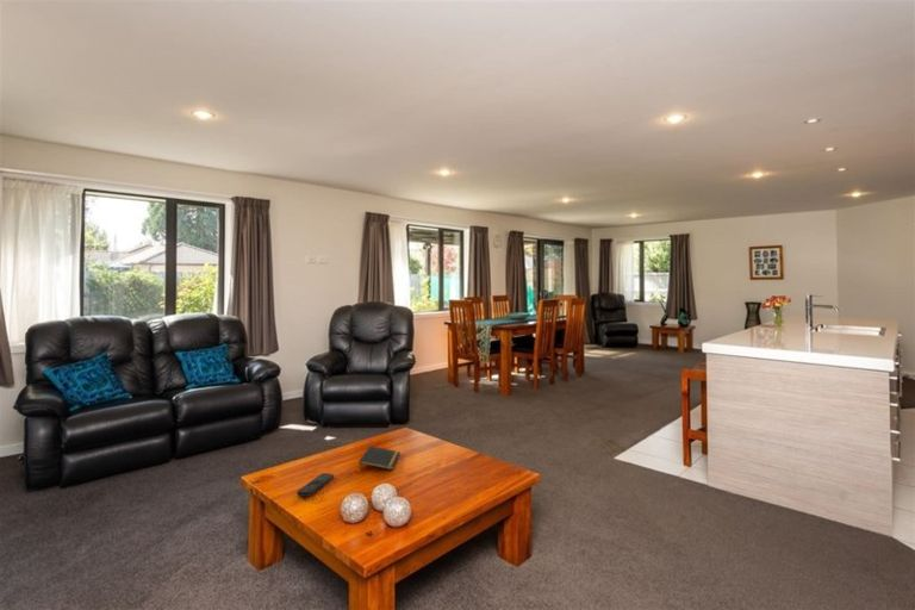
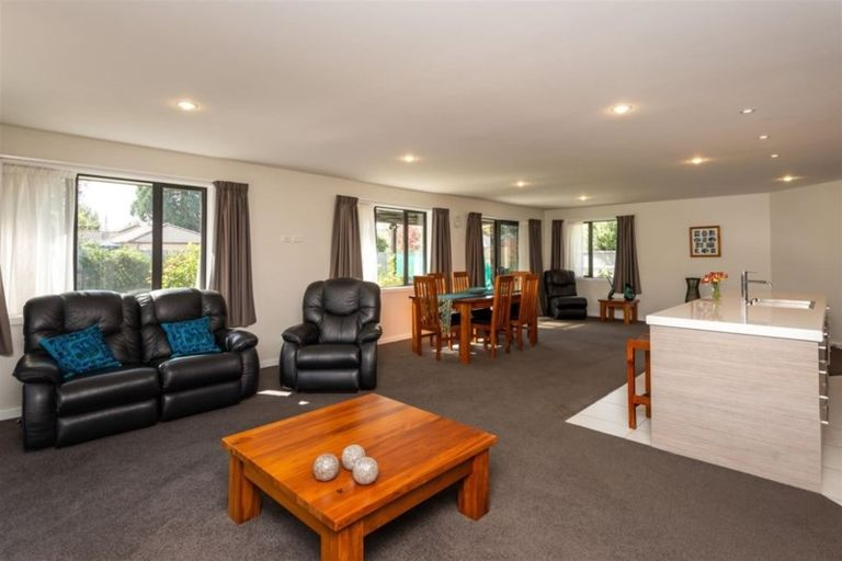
- remote control [295,472,335,498]
- notepad [357,444,402,471]
